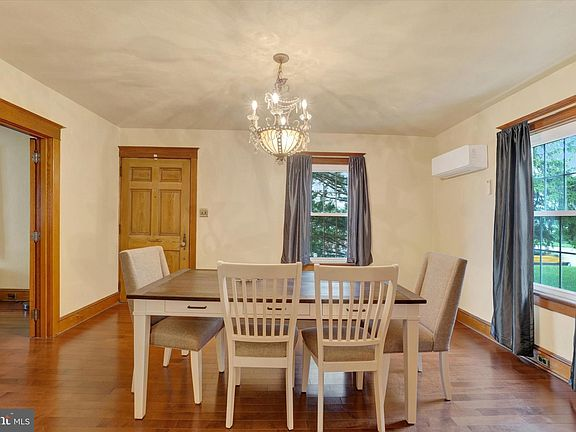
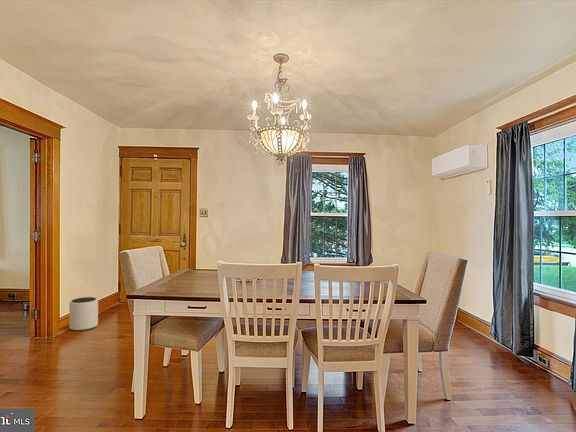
+ plant pot [68,296,99,332]
